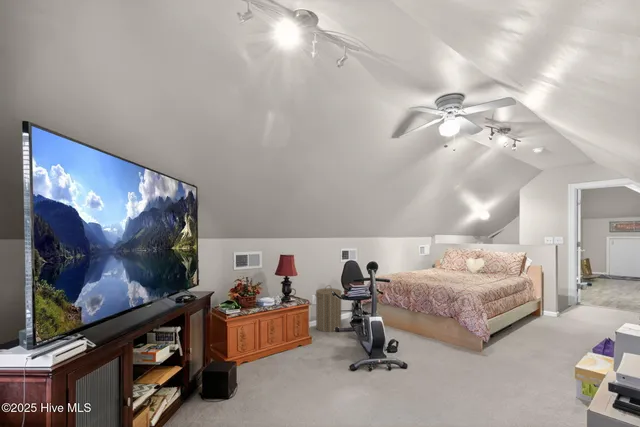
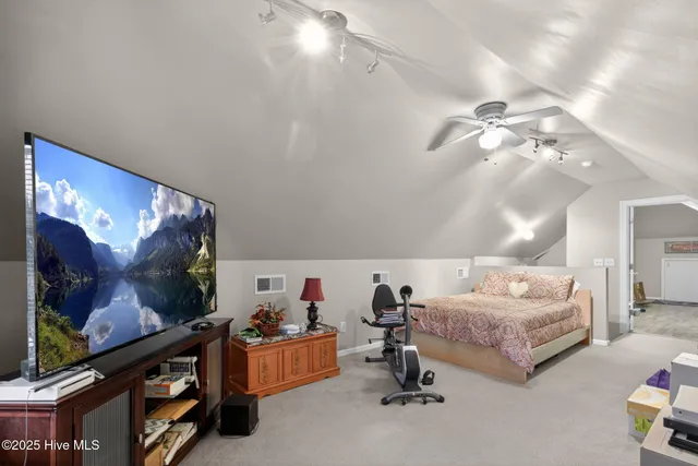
- laundry hamper [314,284,343,333]
